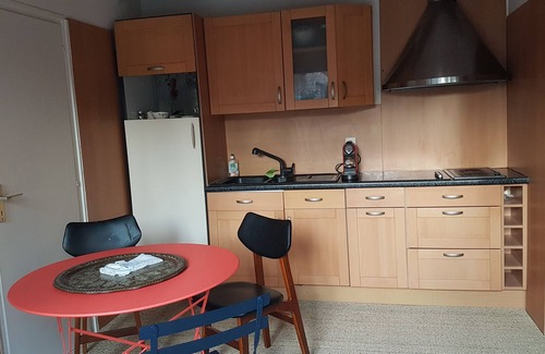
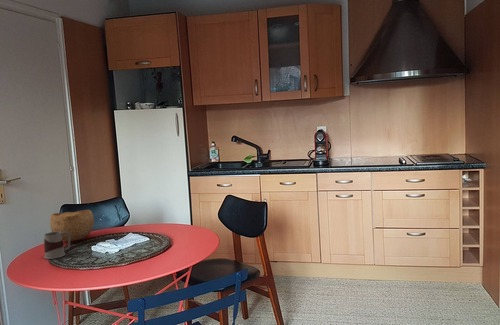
+ mug [43,231,71,260]
+ bowl [49,209,95,242]
